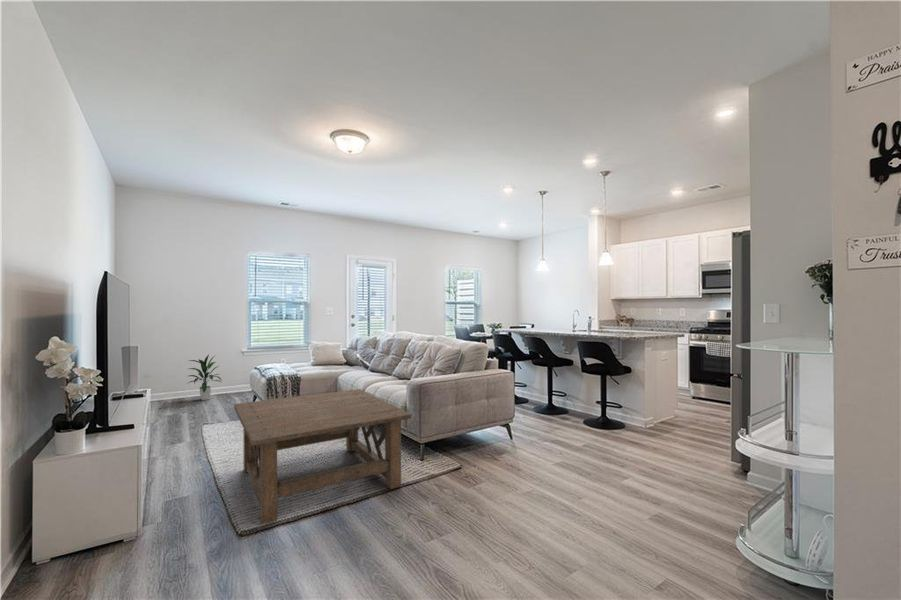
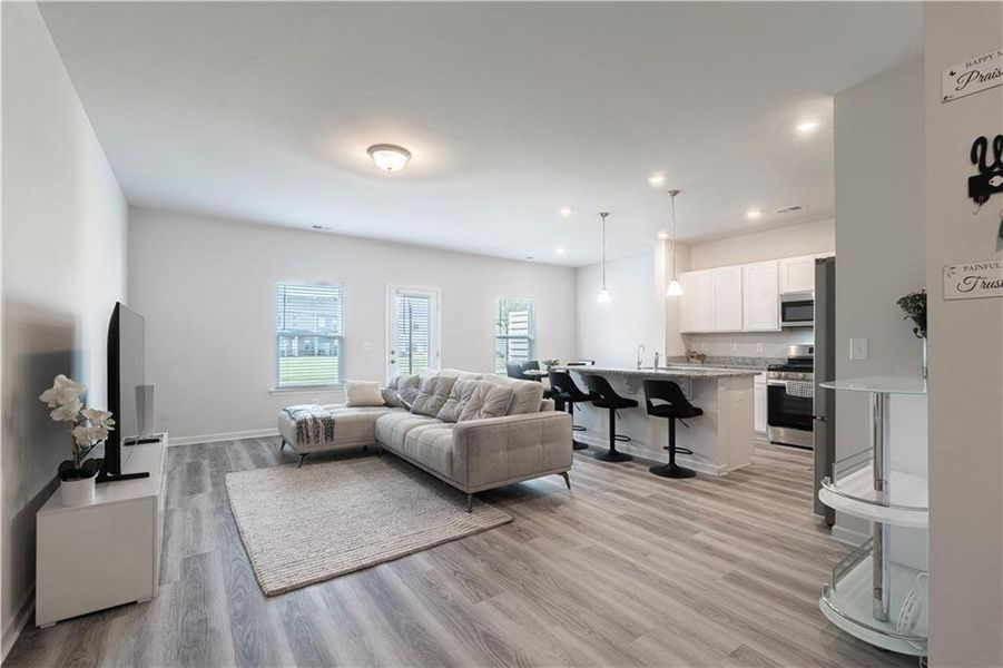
- indoor plant [187,353,223,401]
- coffee table [233,388,412,524]
